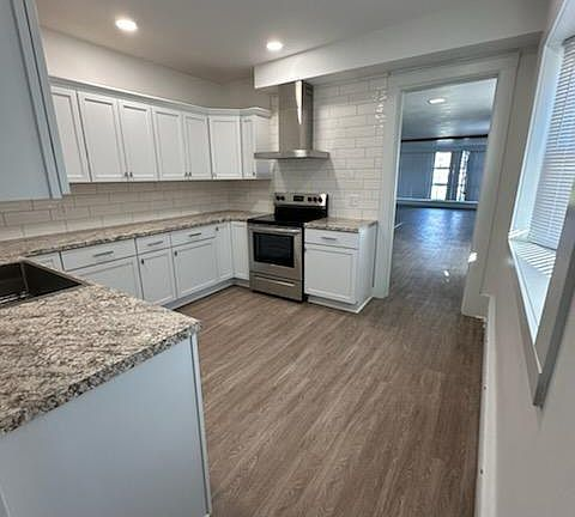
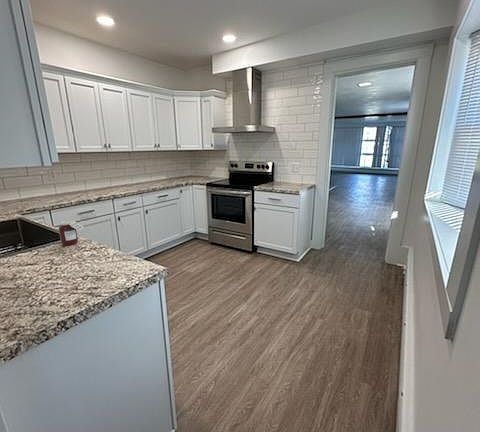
+ jar [58,220,86,246]
